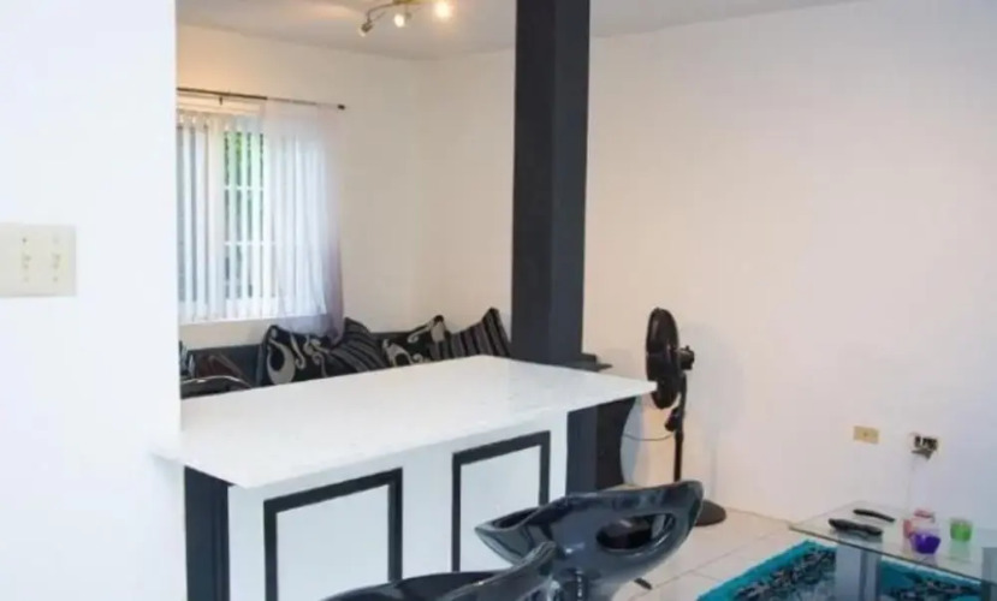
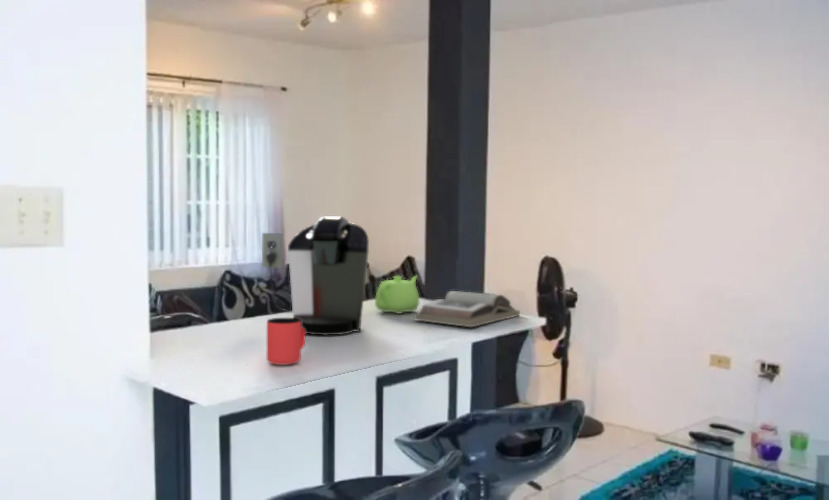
+ cup [266,317,306,366]
+ teapot [374,275,420,315]
+ book [413,290,521,328]
+ coffee maker [261,215,370,336]
